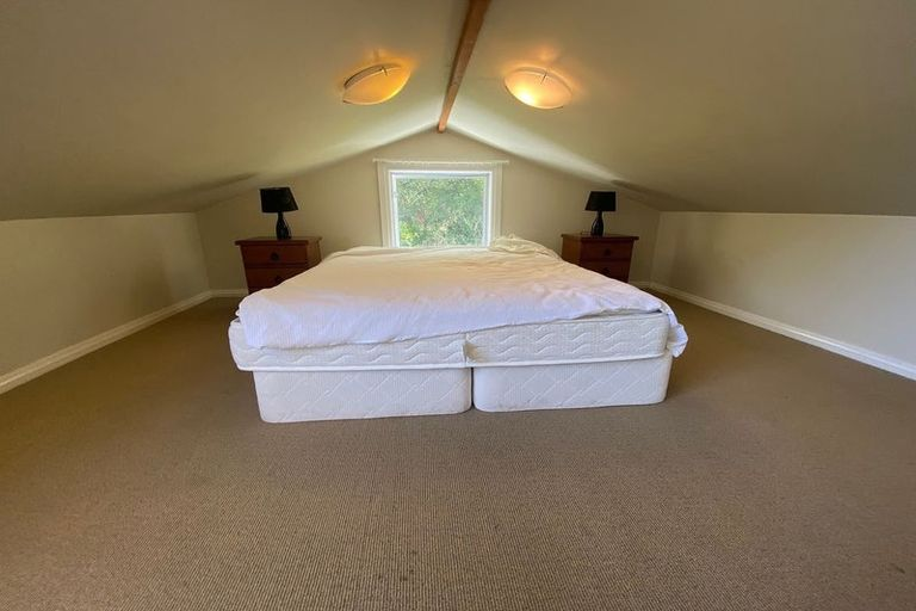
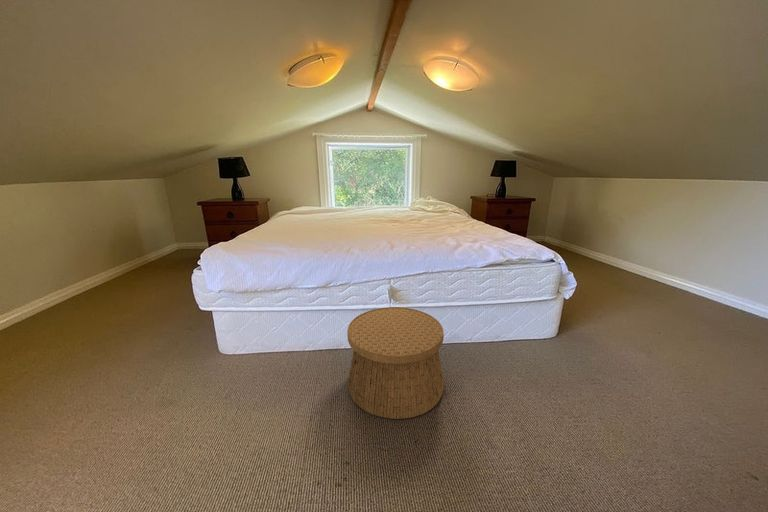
+ basket [346,306,445,420]
